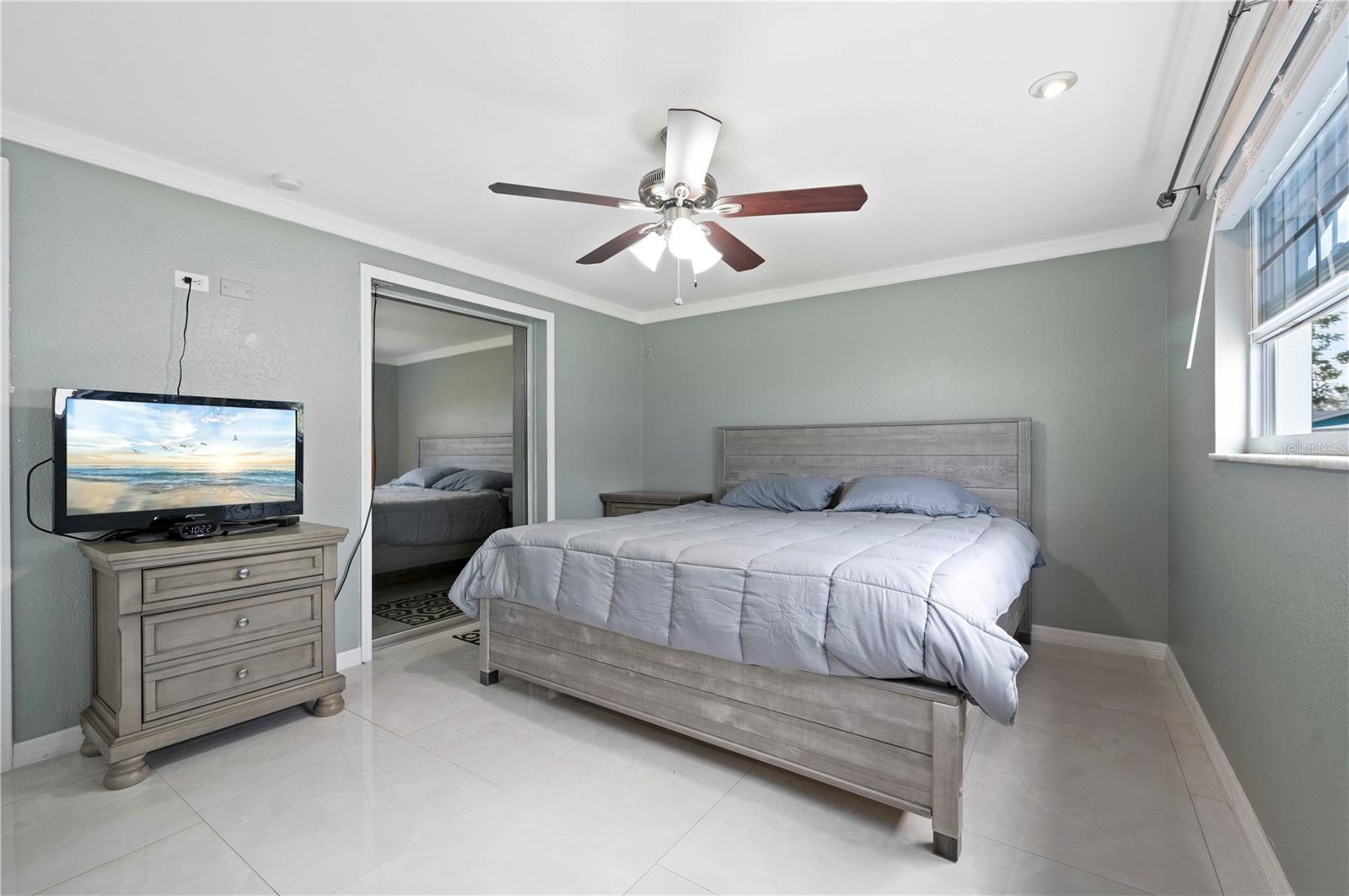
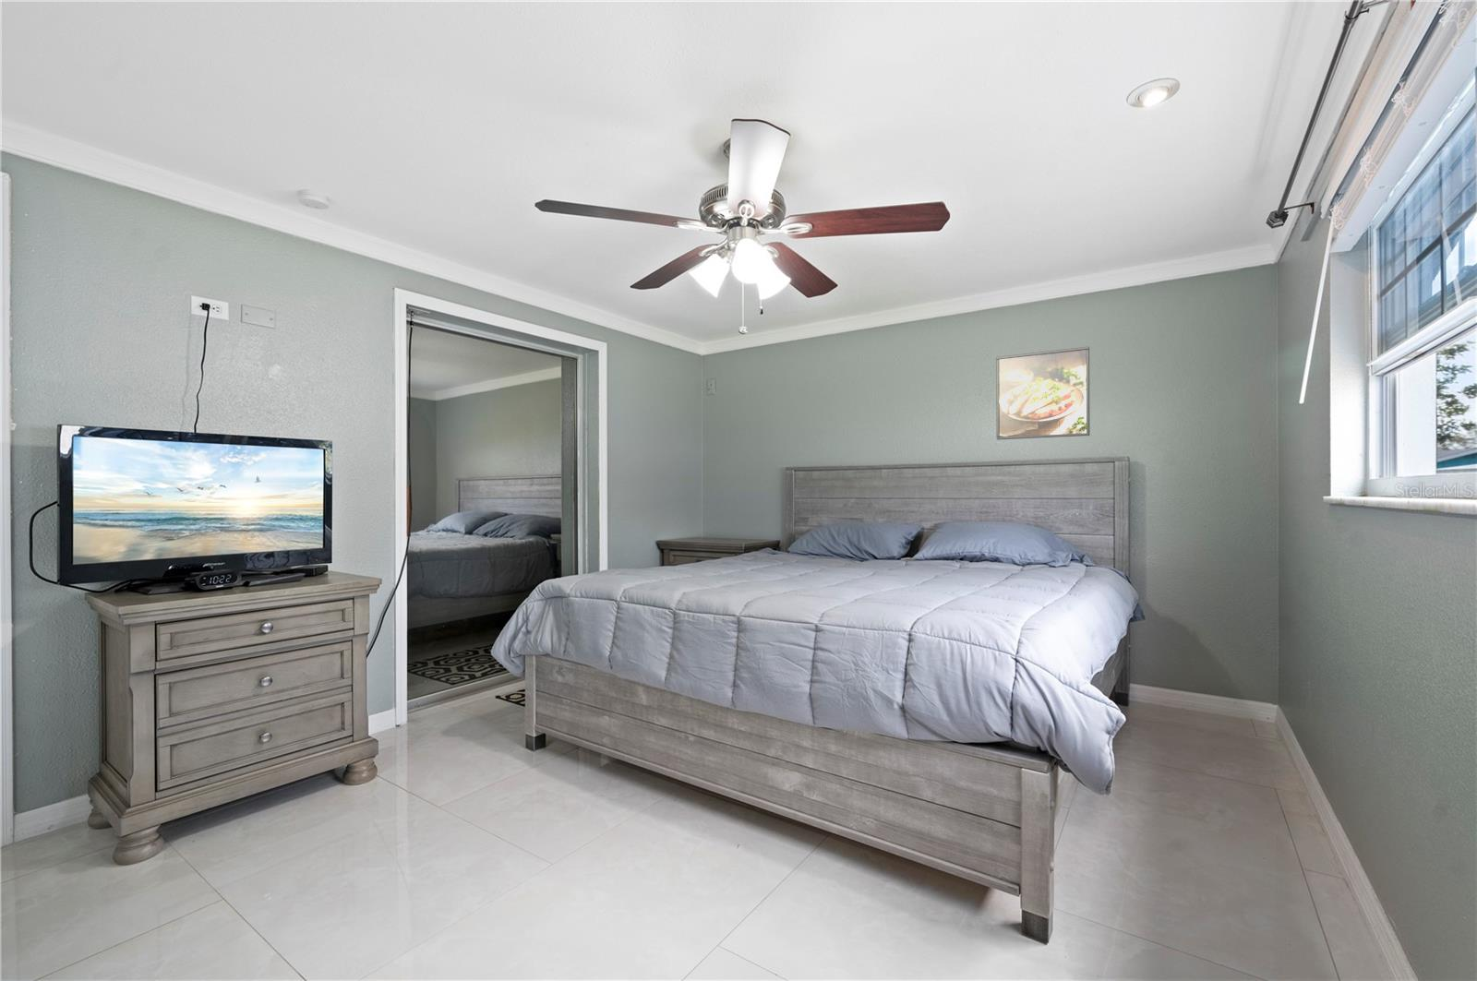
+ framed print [995,346,1091,440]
